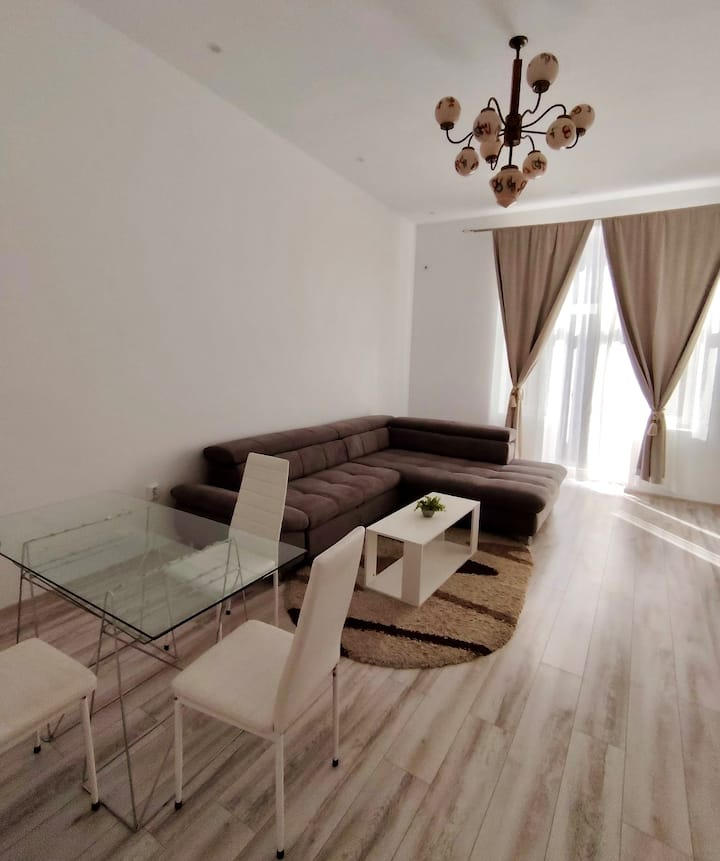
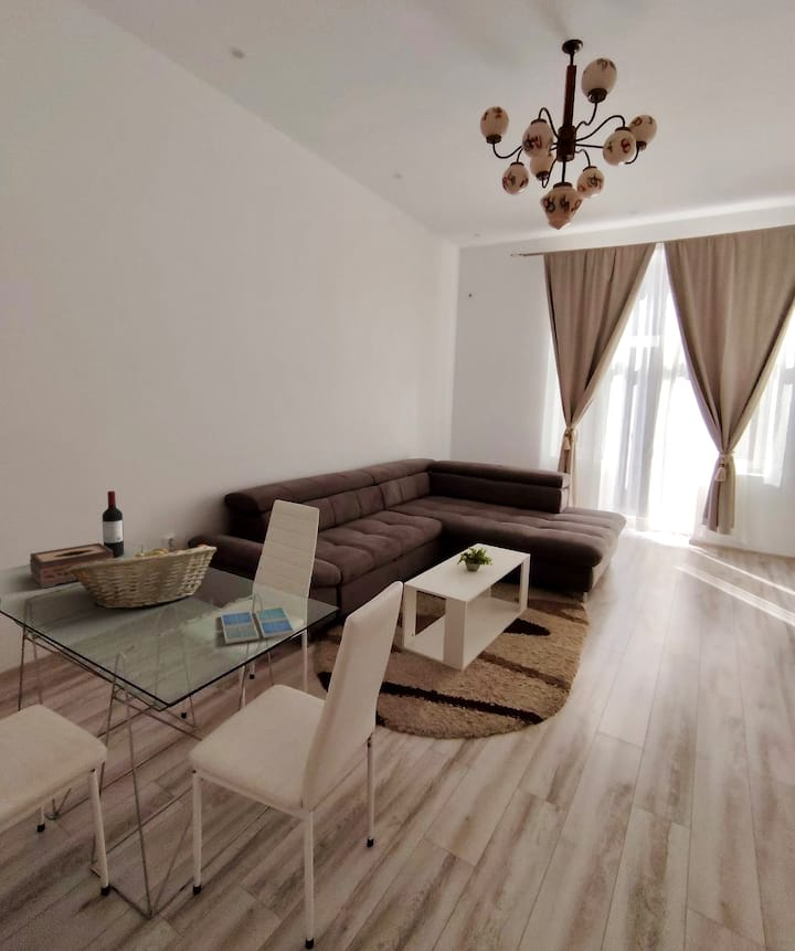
+ wine bottle [102,490,125,558]
+ fruit basket [67,543,218,610]
+ drink coaster [220,606,296,645]
+ tissue box [29,542,115,590]
